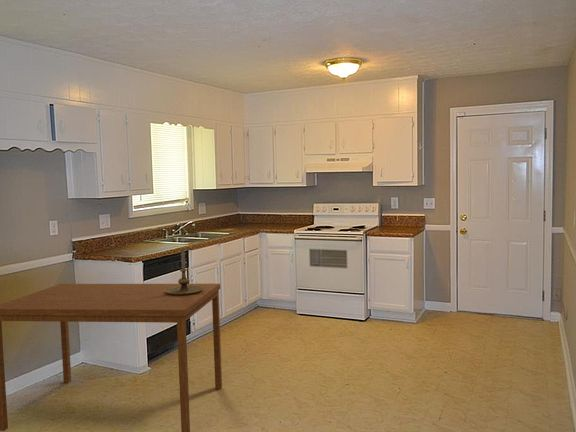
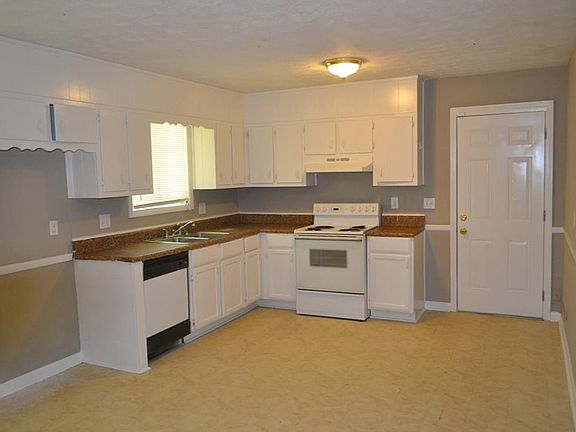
- candle holder [165,249,204,295]
- dining table [0,283,223,432]
